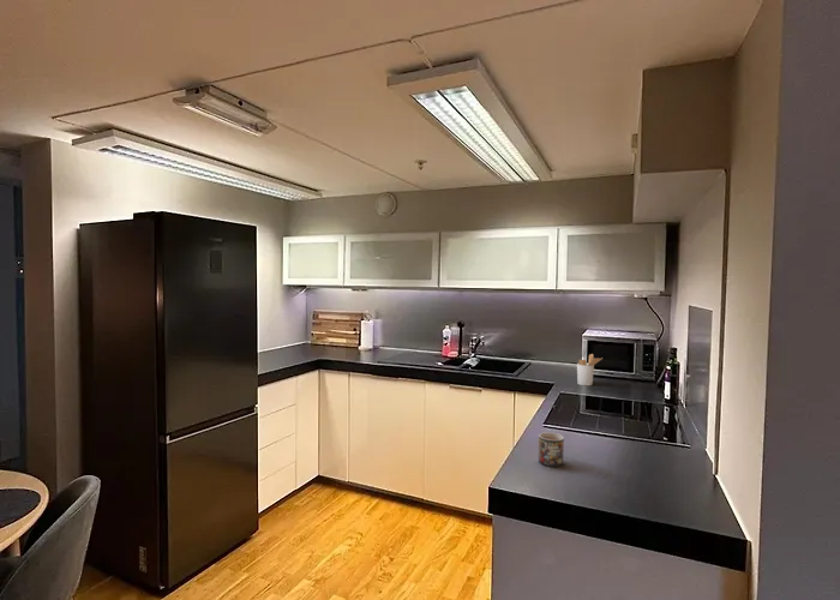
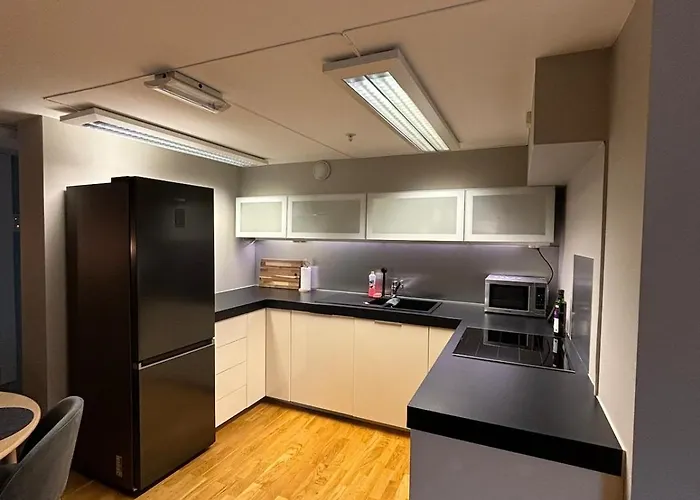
- utensil holder [576,353,604,386]
- mug [538,431,565,468]
